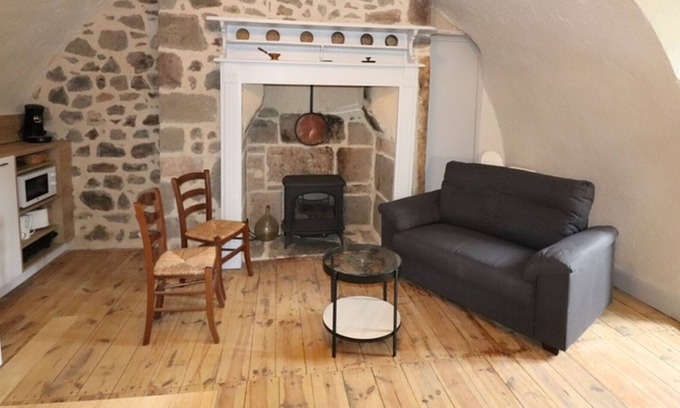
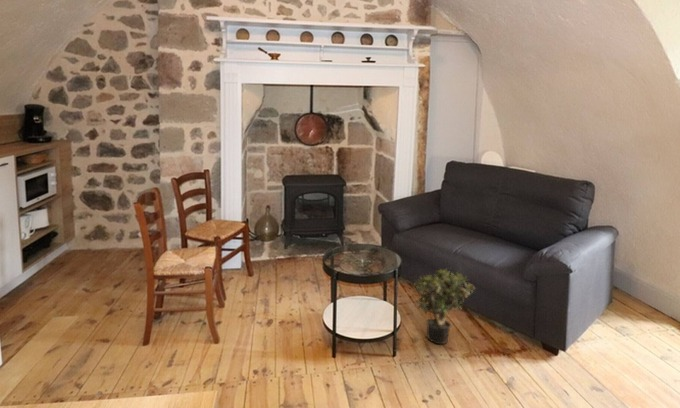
+ potted plant [411,268,476,345]
